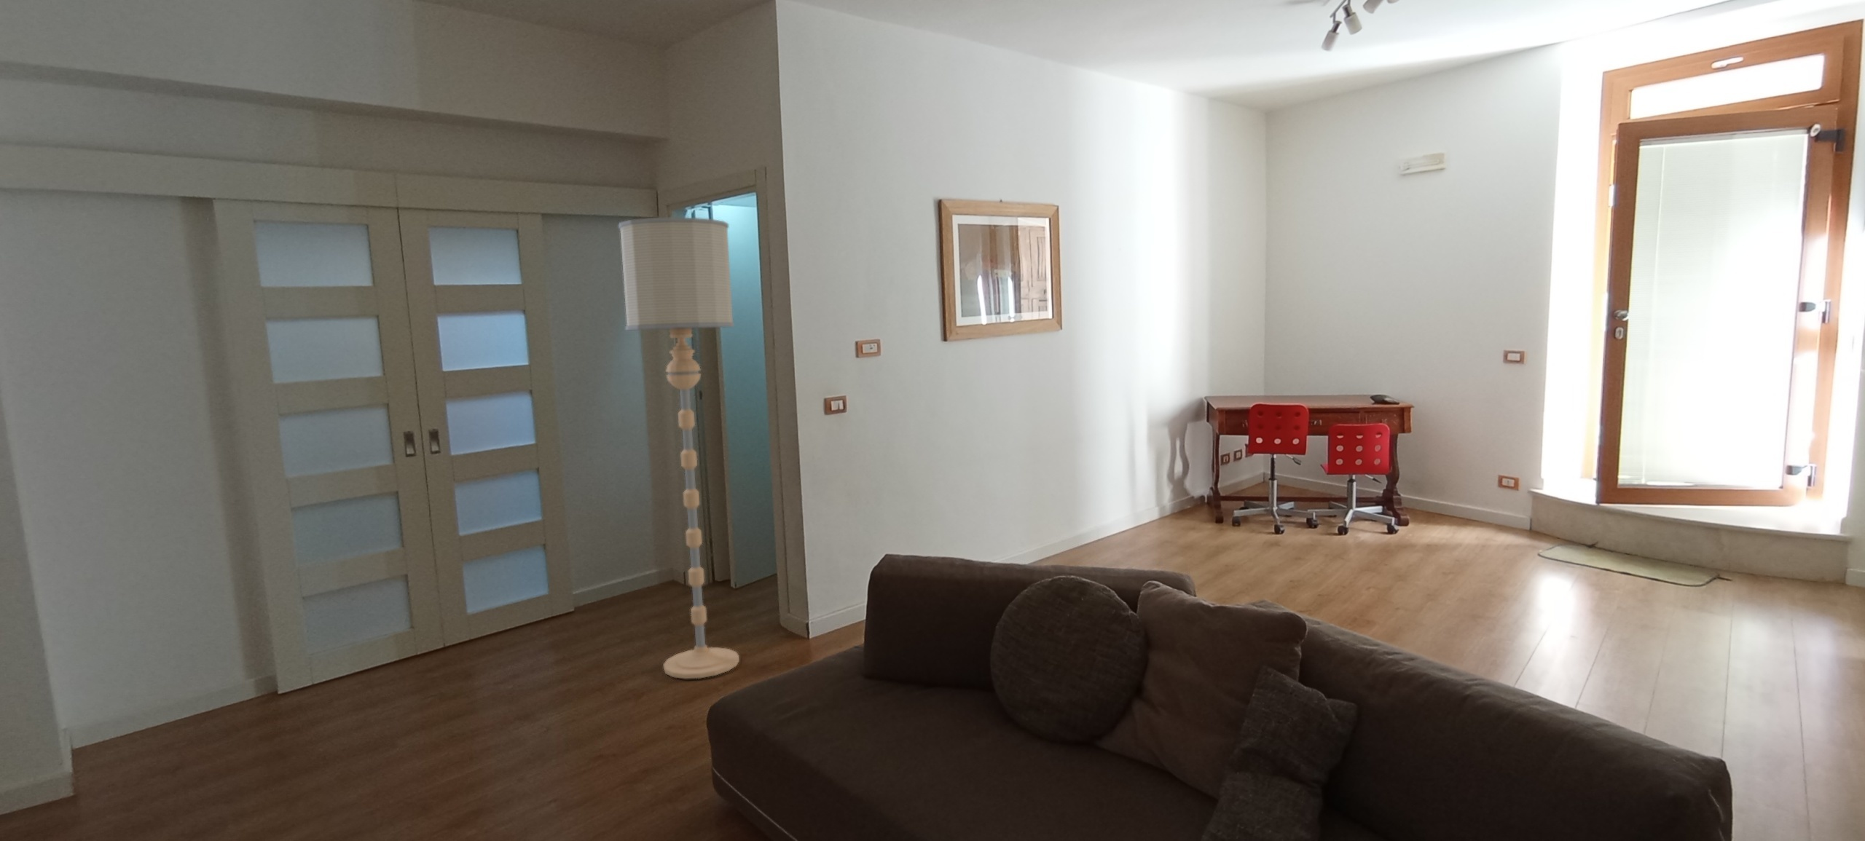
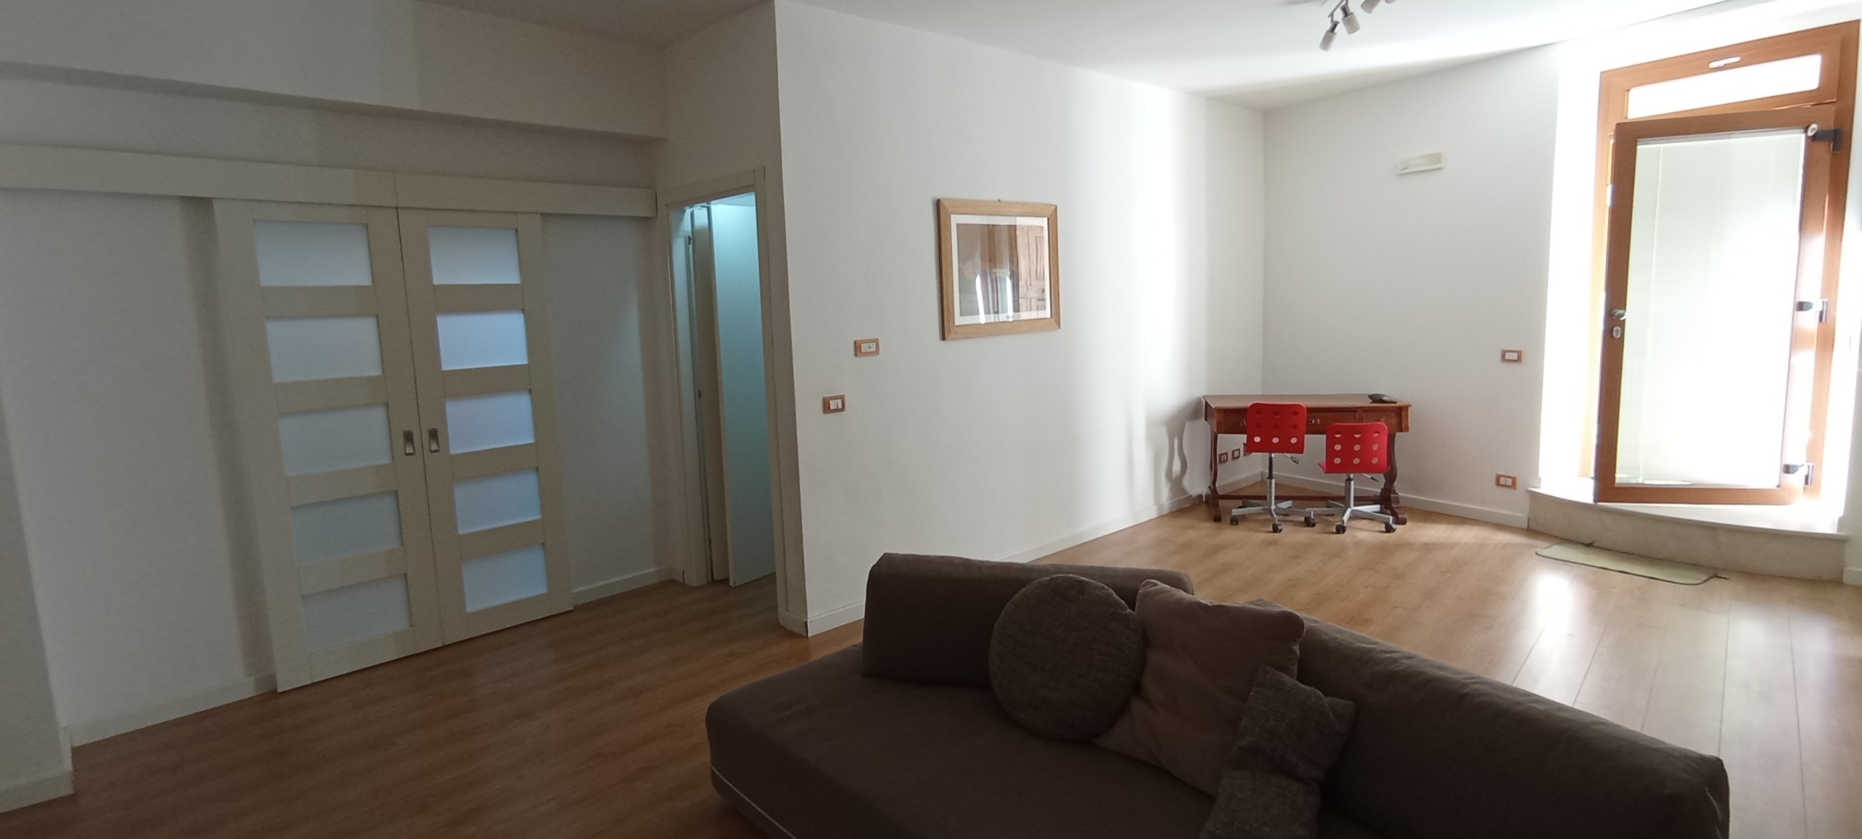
- floor lamp [617,216,740,679]
